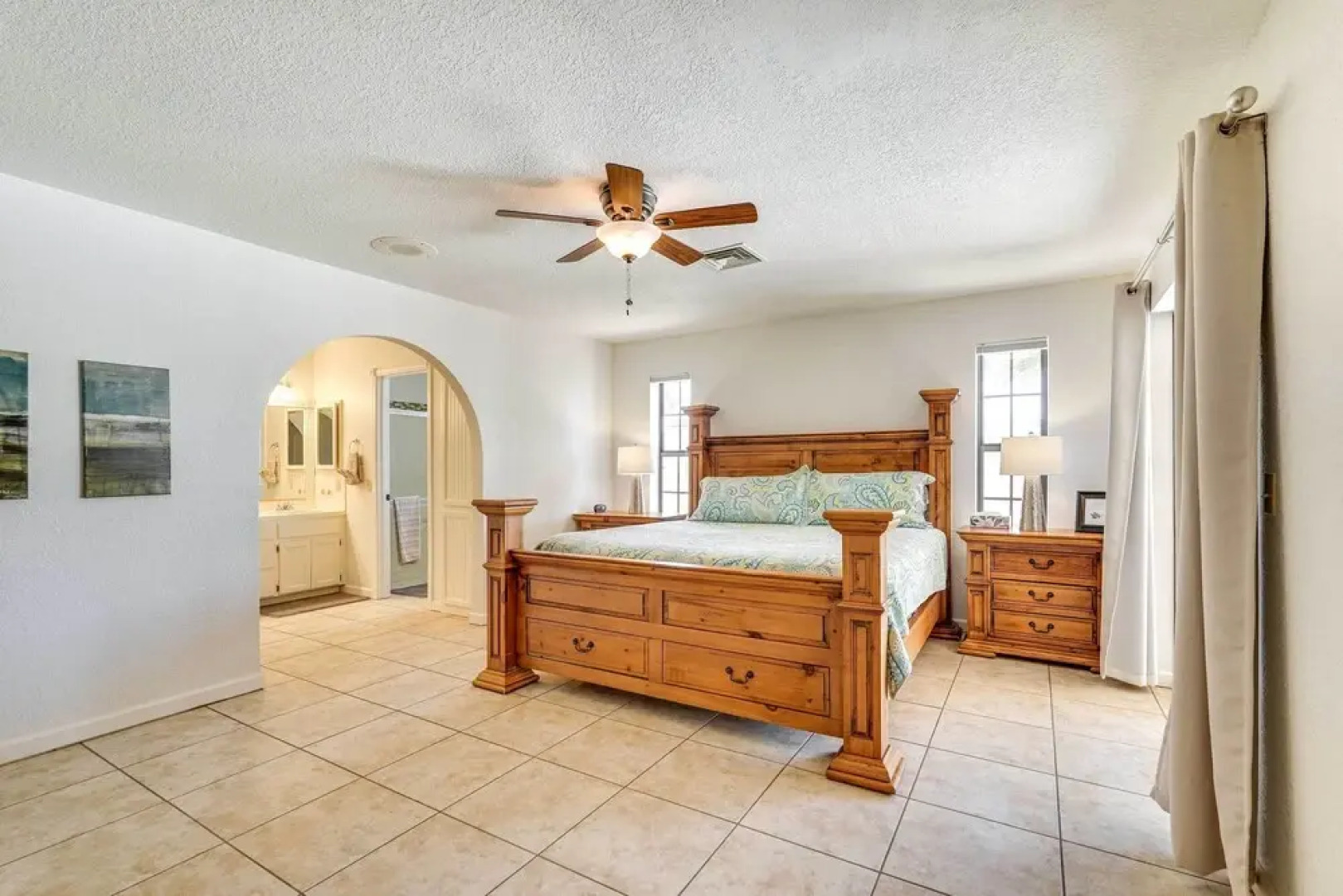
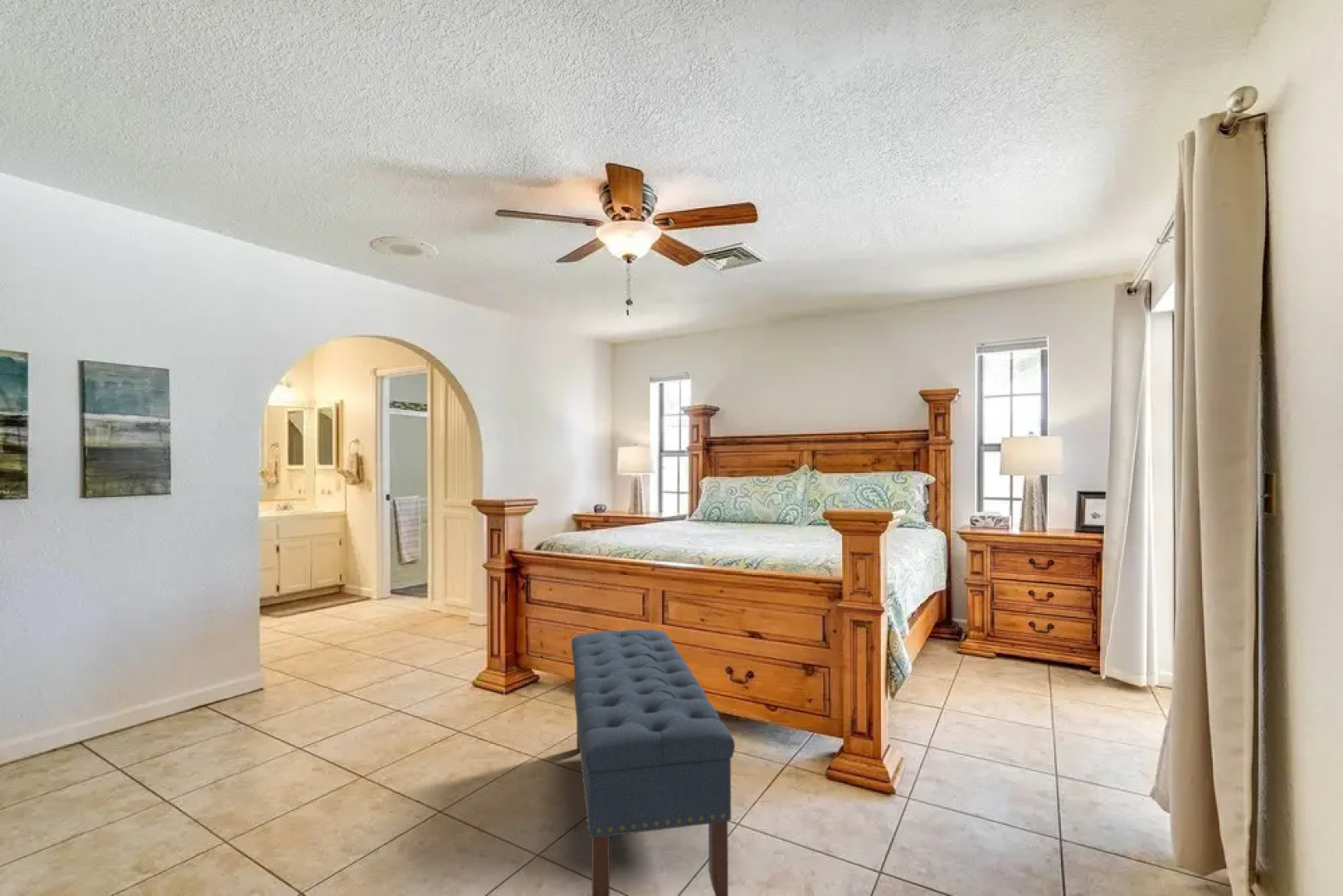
+ bench [571,628,736,896]
